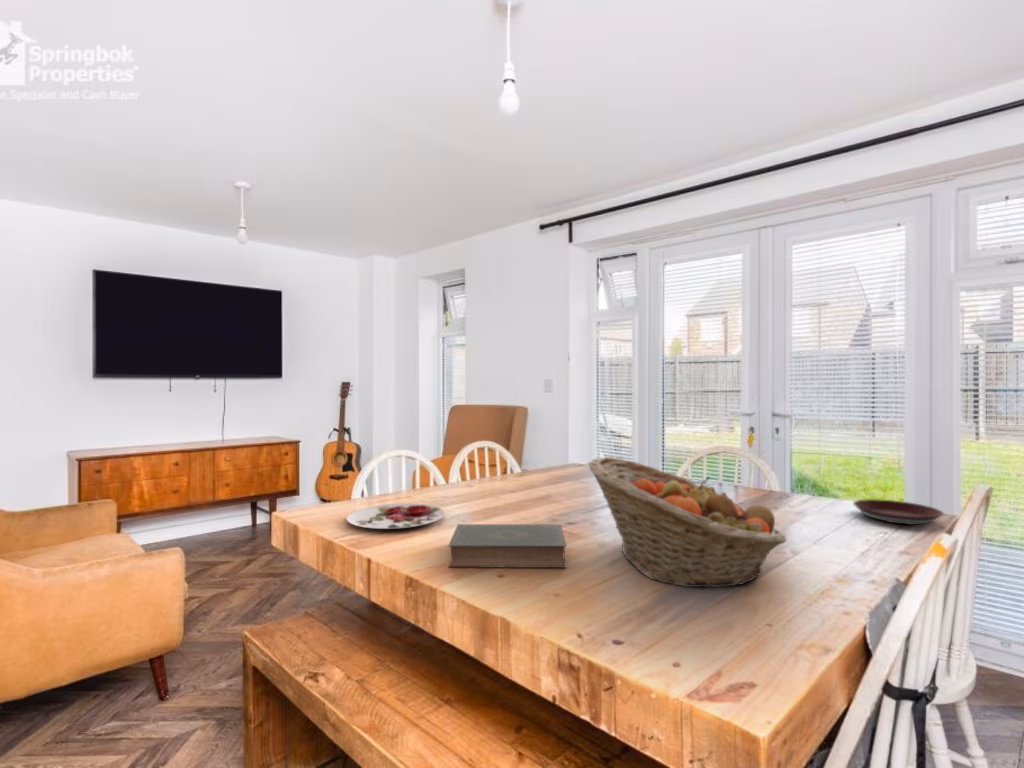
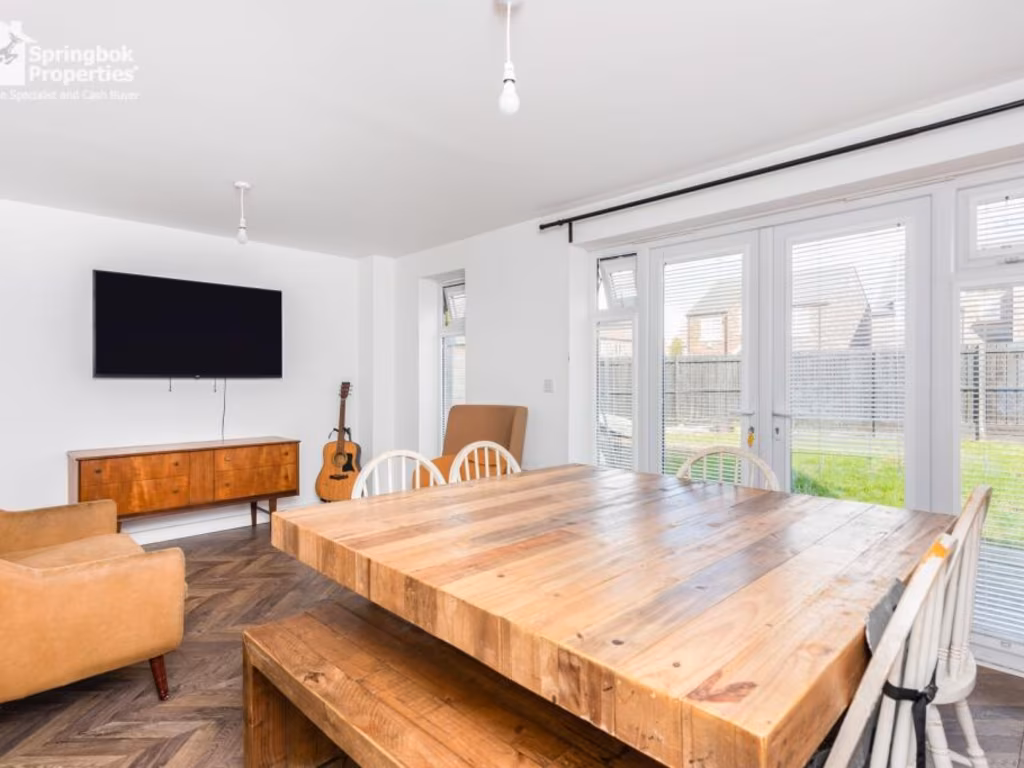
- plate [345,503,446,530]
- fruit basket [587,456,788,588]
- plate [852,498,945,526]
- book [447,523,568,569]
